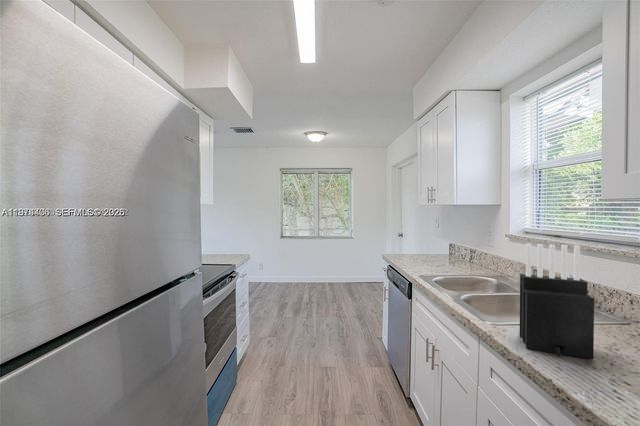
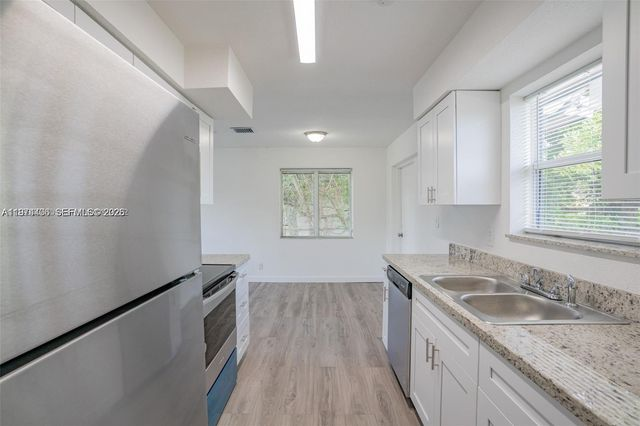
- knife block [519,243,595,360]
